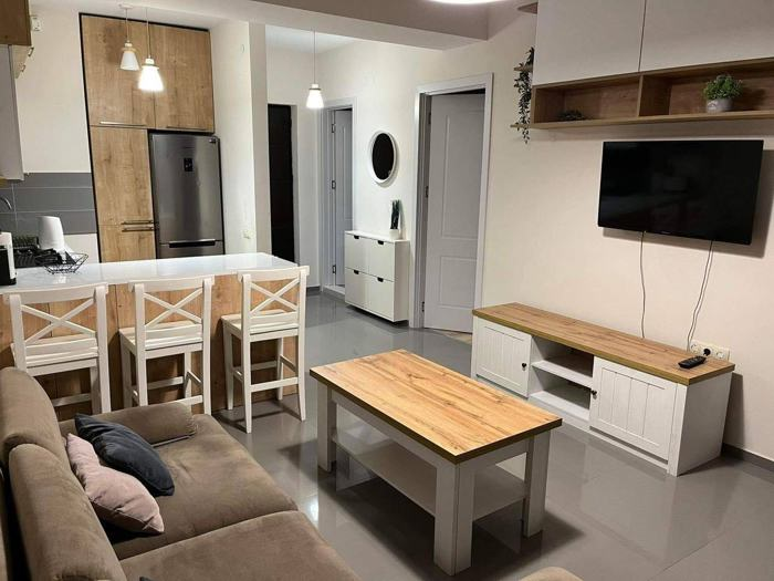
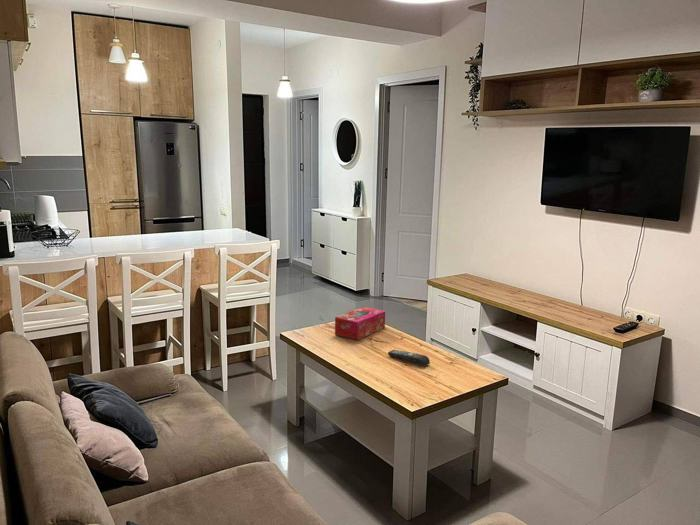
+ tissue box [334,306,386,341]
+ remote control [387,349,431,367]
